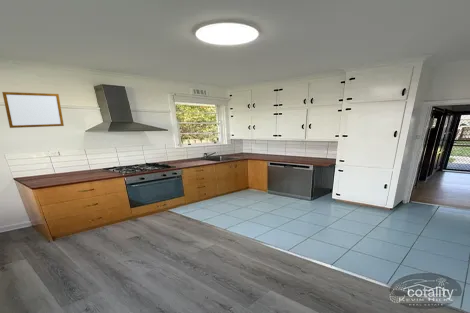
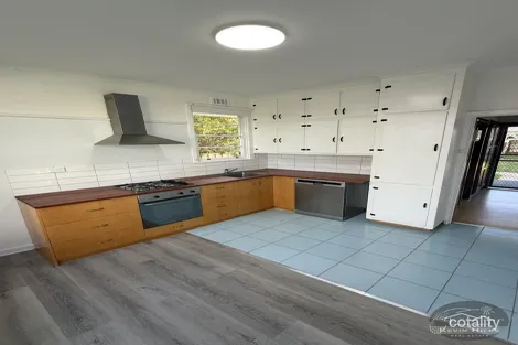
- writing board [1,91,65,129]
